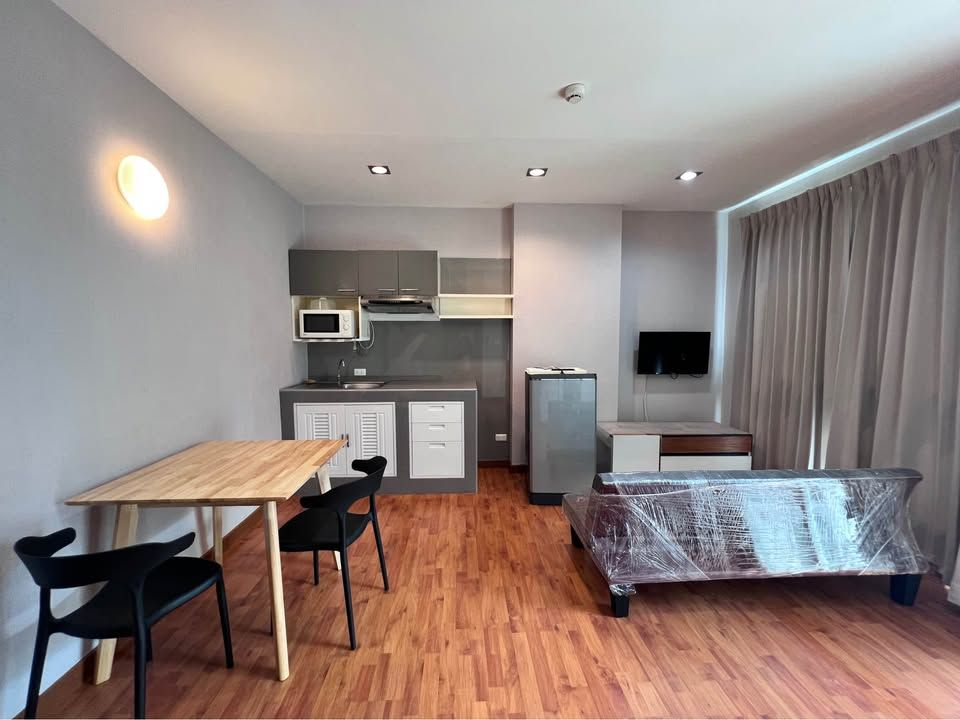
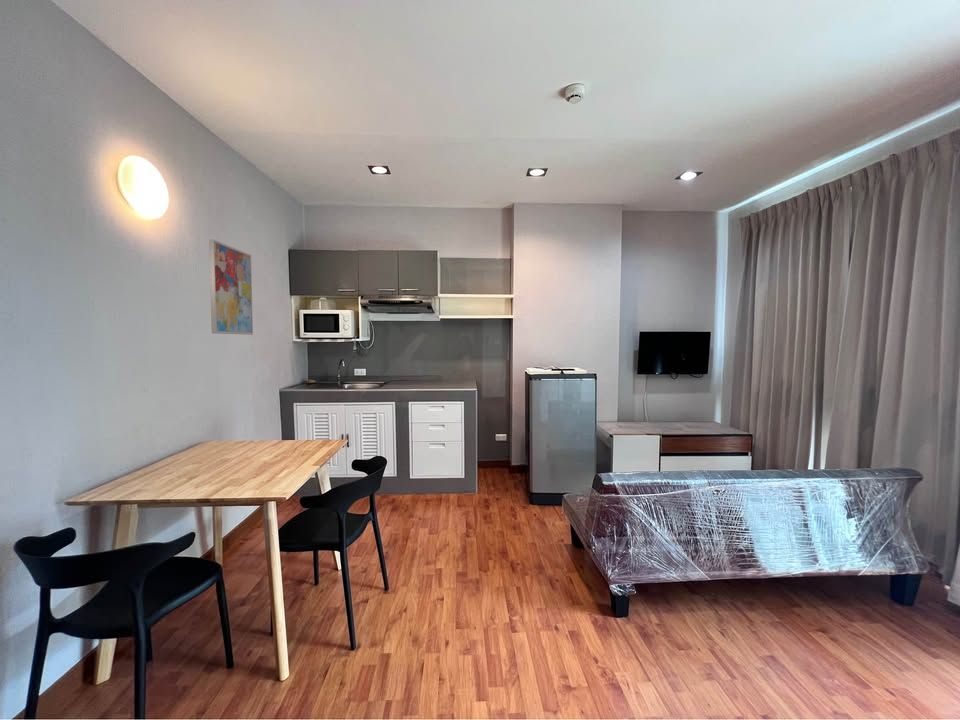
+ wall art [208,238,254,336]
